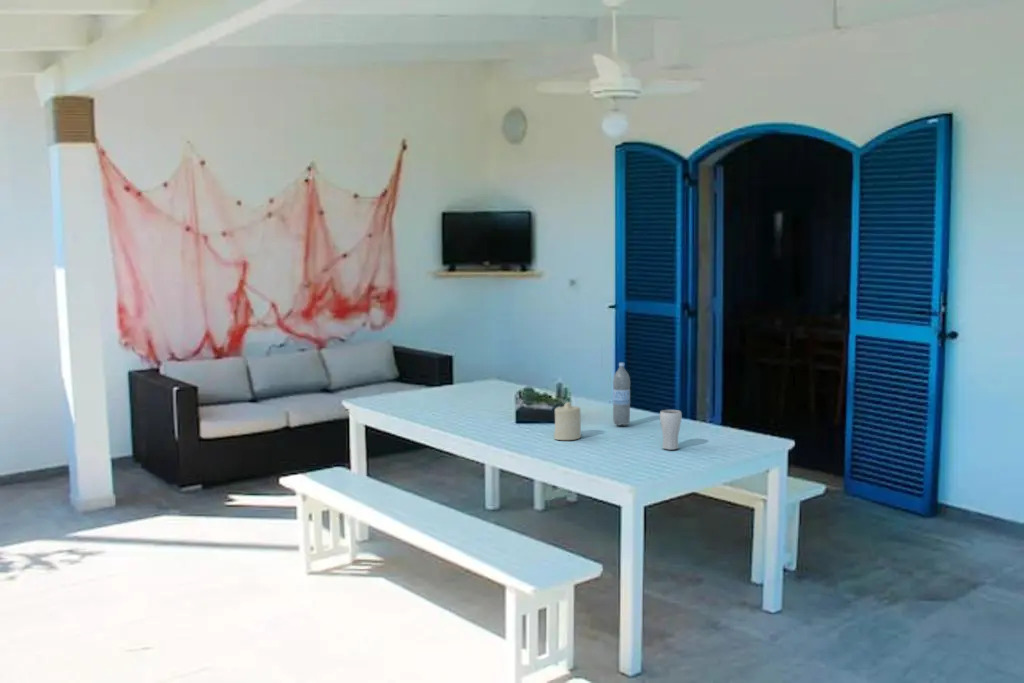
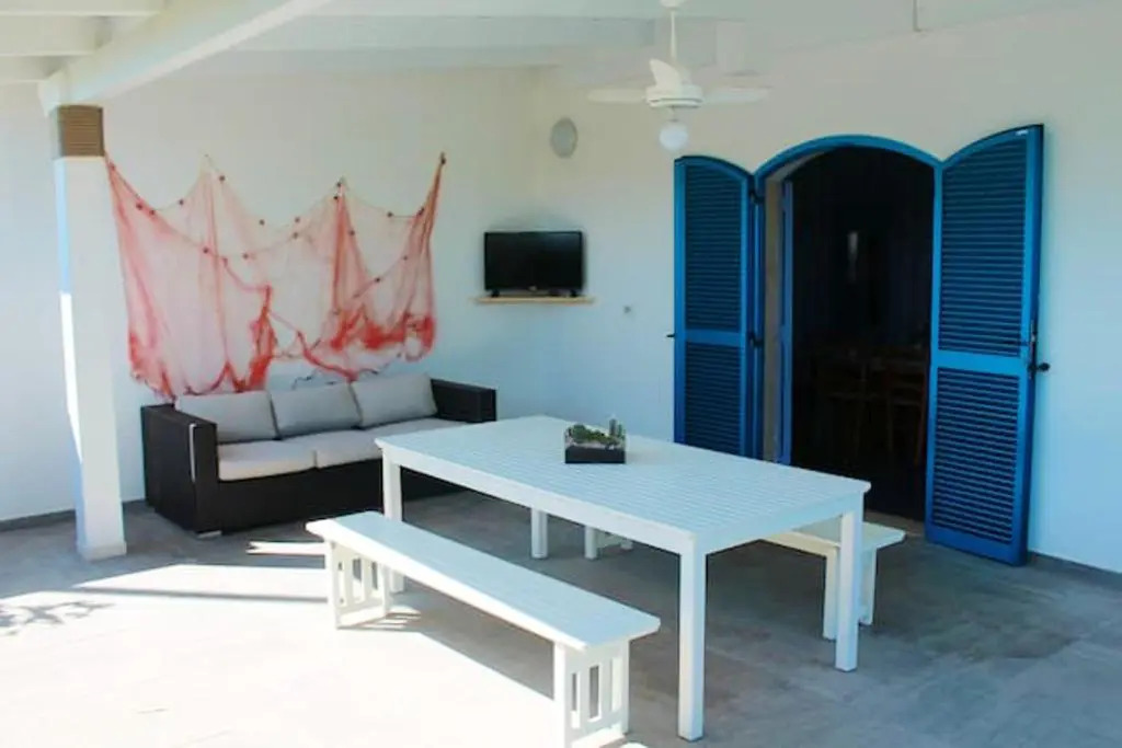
- water bottle [612,362,631,427]
- candle [553,401,582,441]
- drinking glass [659,409,683,451]
